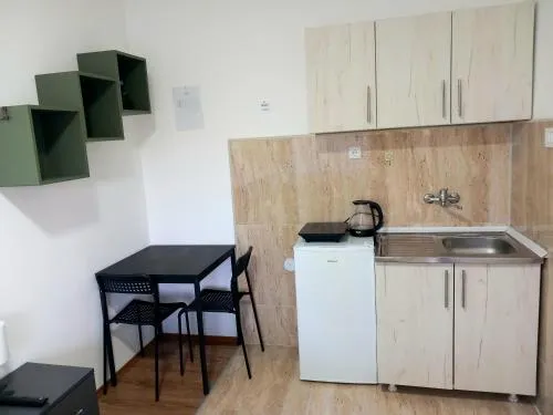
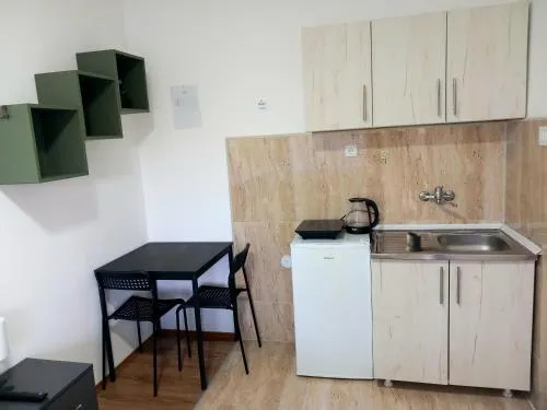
+ mug [405,231,427,253]
